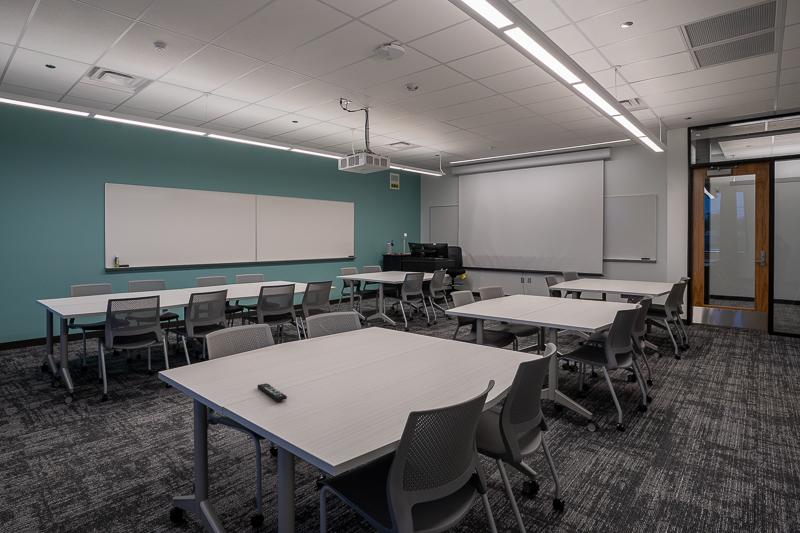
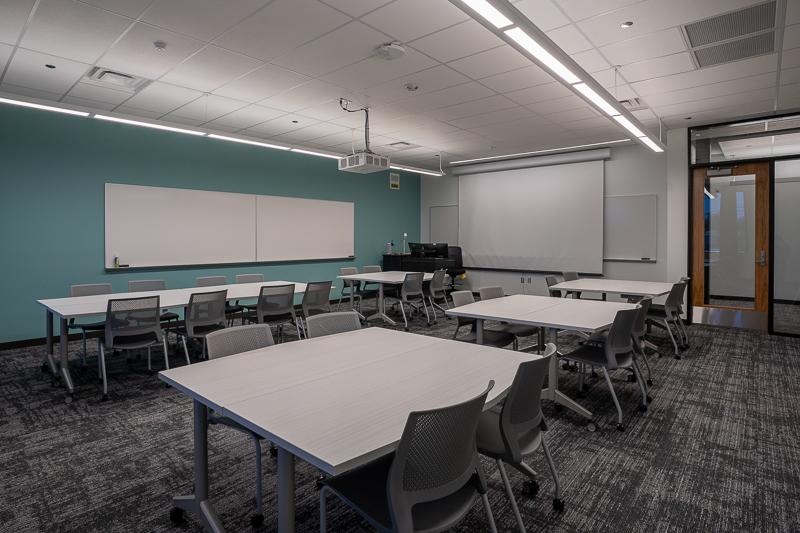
- remote control [256,382,288,402]
